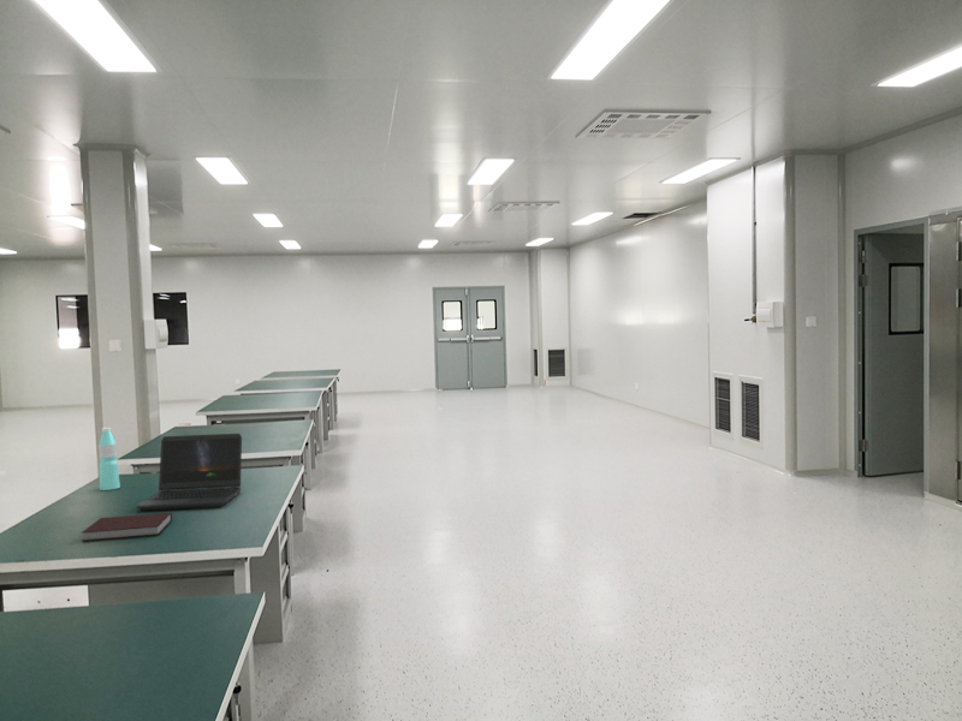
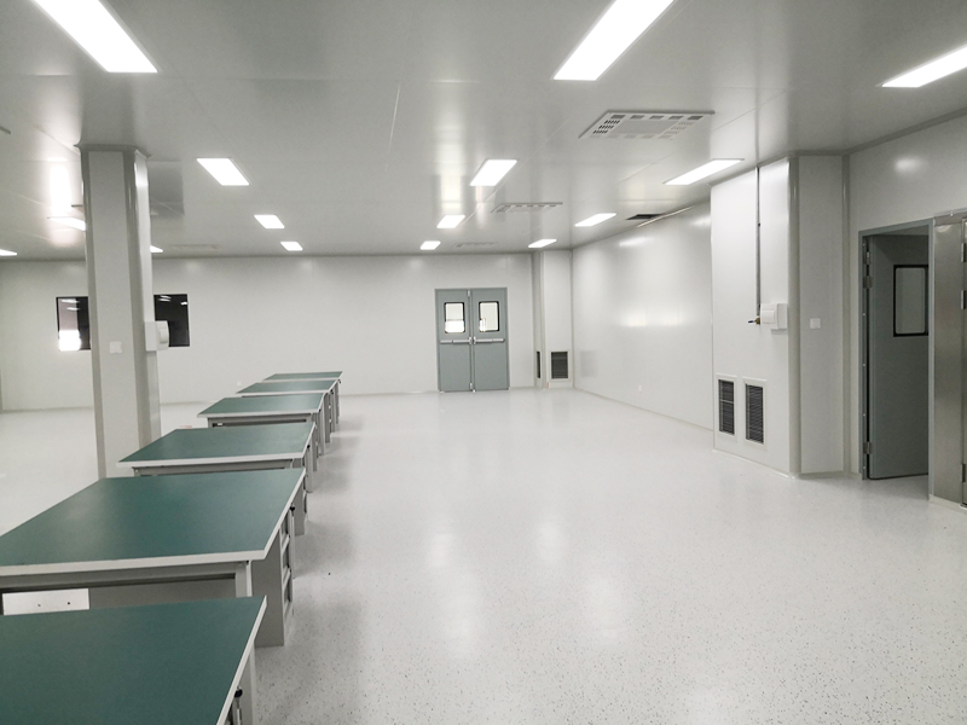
- water bottle [97,427,121,491]
- notebook [82,512,173,542]
- laptop computer [136,433,243,512]
